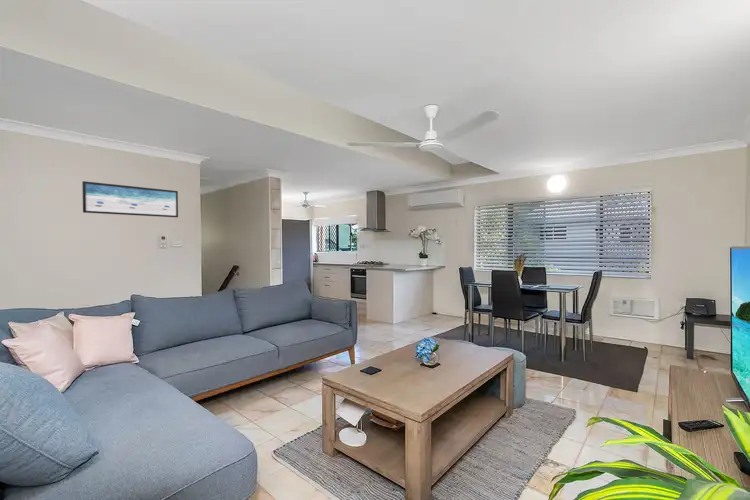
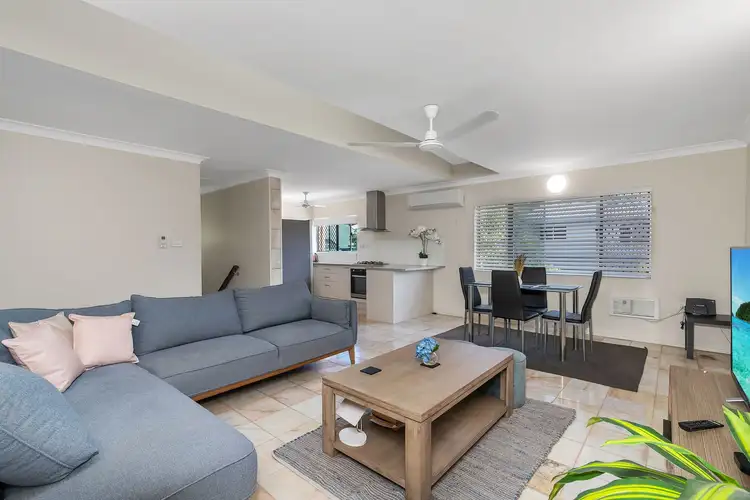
- wall art [81,180,179,218]
